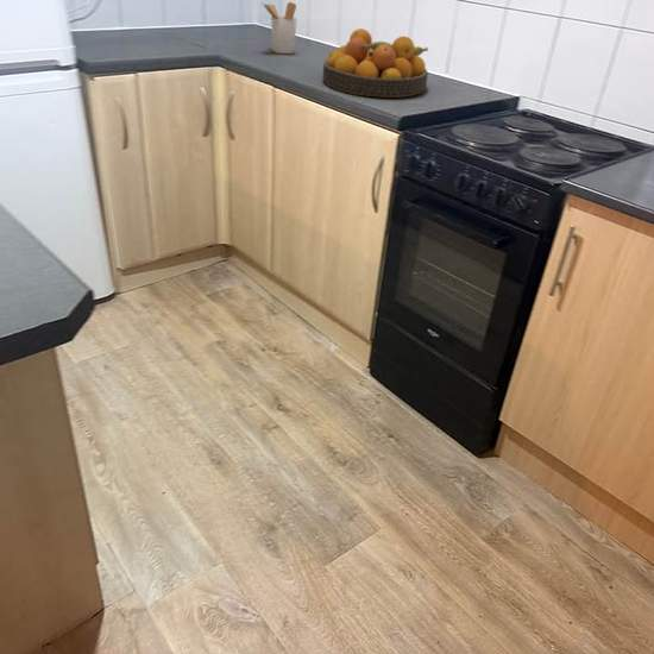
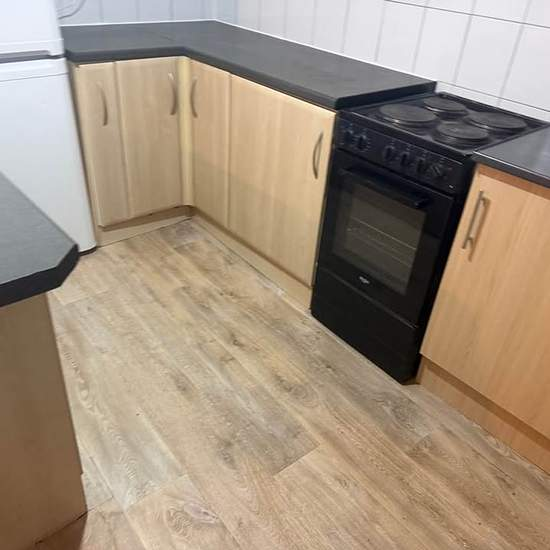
- utensil holder [260,1,298,55]
- fruit bowl [321,27,429,99]
